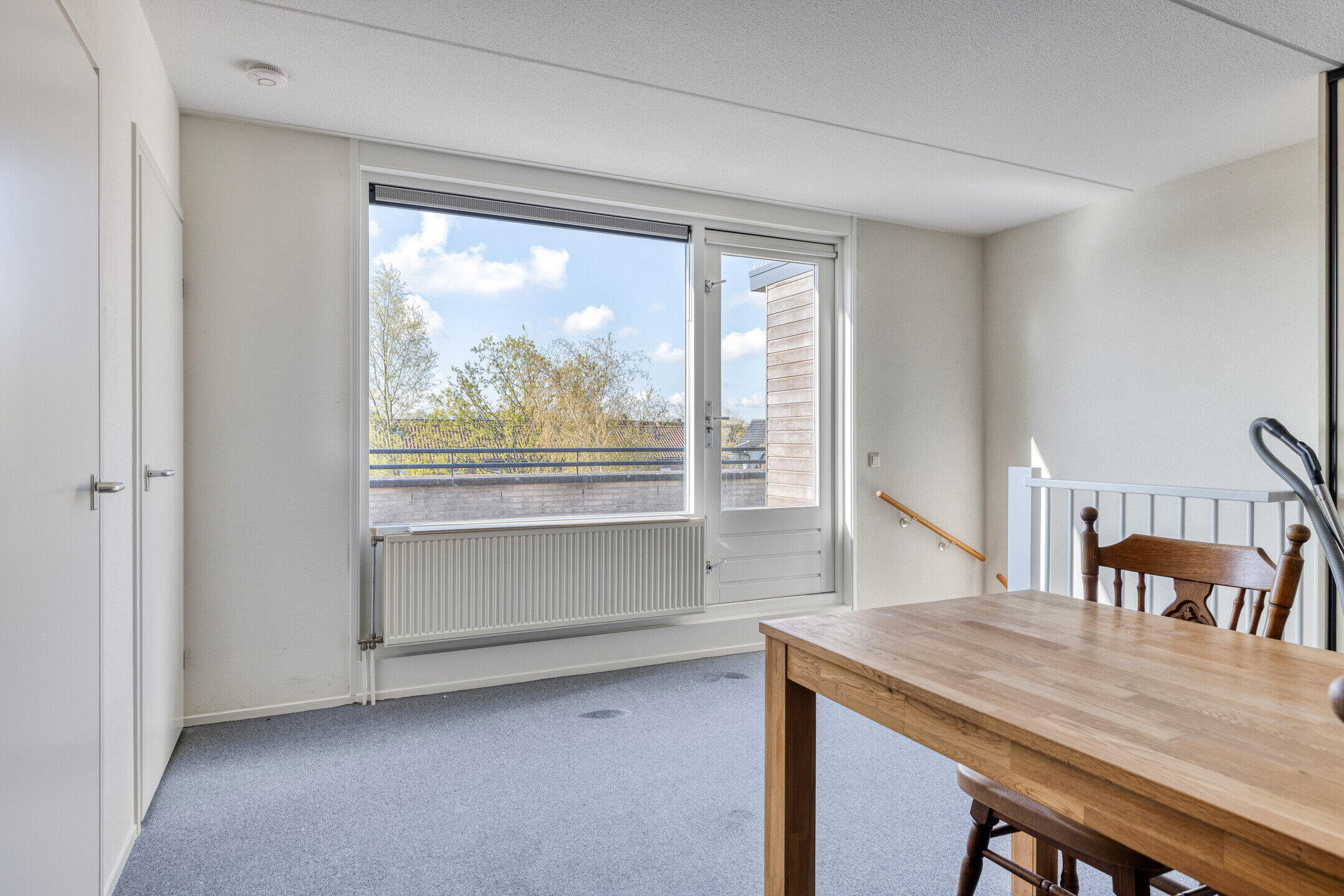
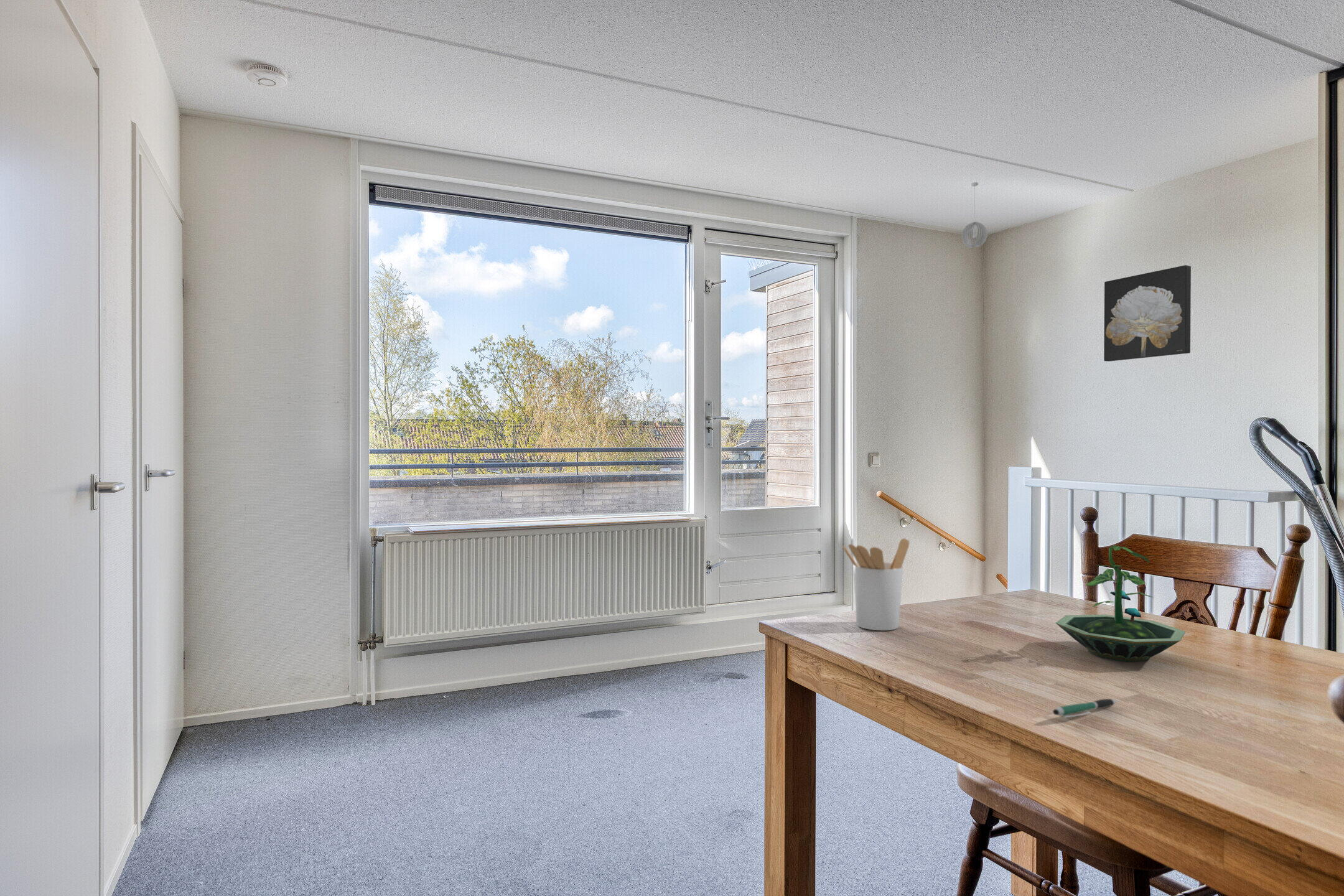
+ utensil holder [842,538,910,631]
+ pen [1052,698,1118,719]
+ wall art [1103,264,1192,362]
+ pendant light [961,182,988,248]
+ terrarium [1055,544,1187,663]
